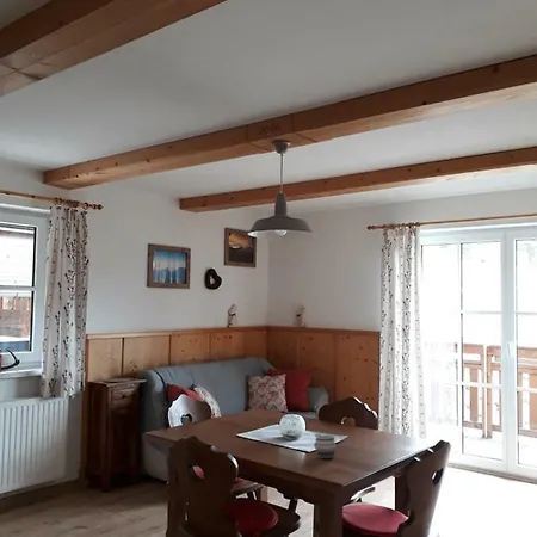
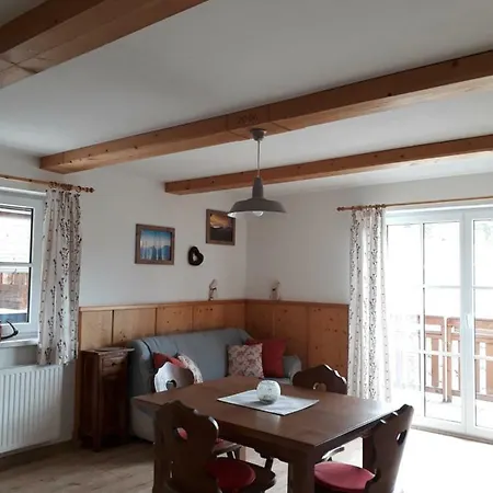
- mug [313,432,337,459]
